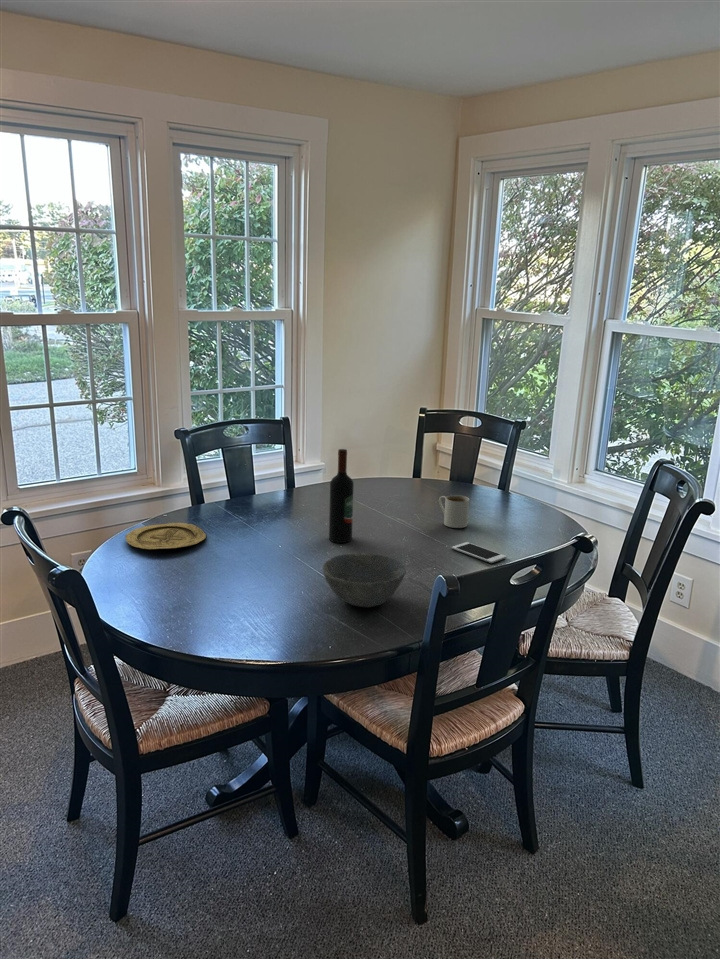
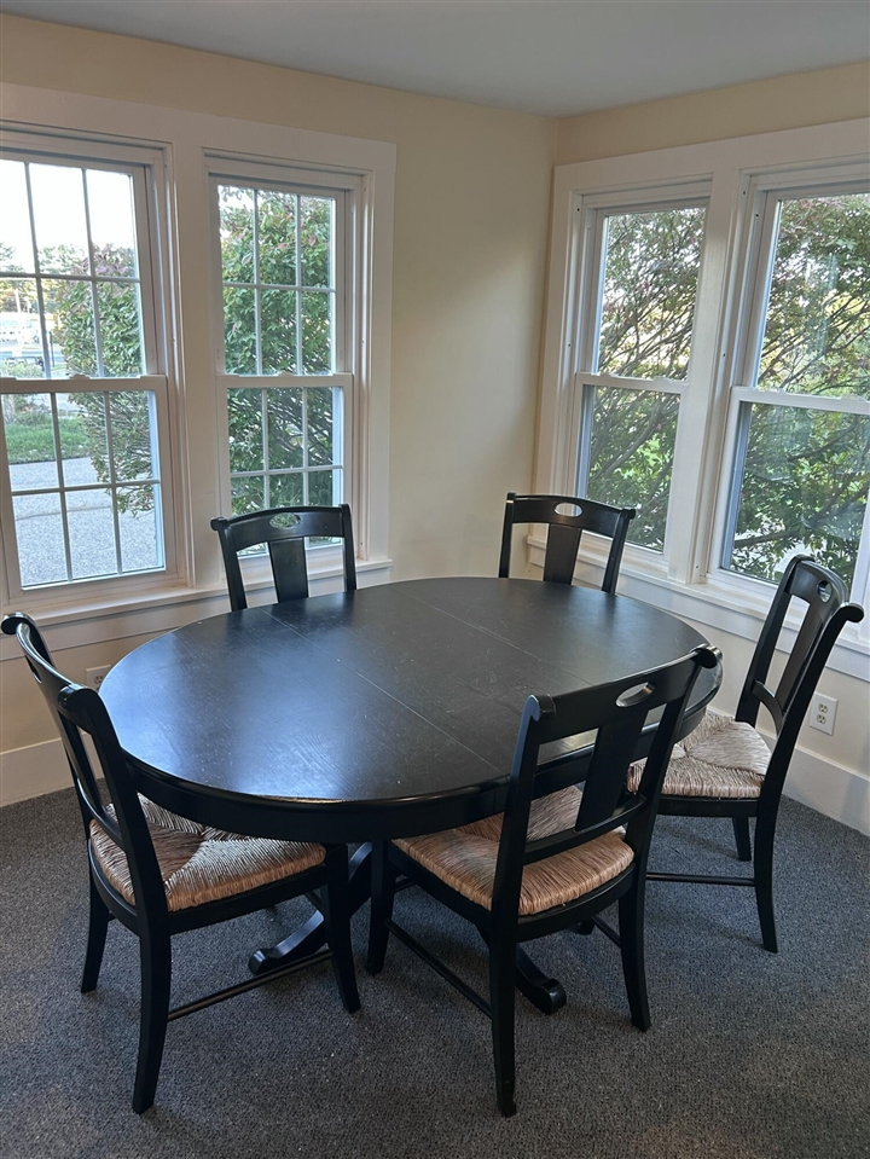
- cell phone [451,541,507,564]
- plate [124,522,207,550]
- mug [438,494,470,529]
- wine bottle [328,448,355,544]
- bowl [322,552,407,608]
